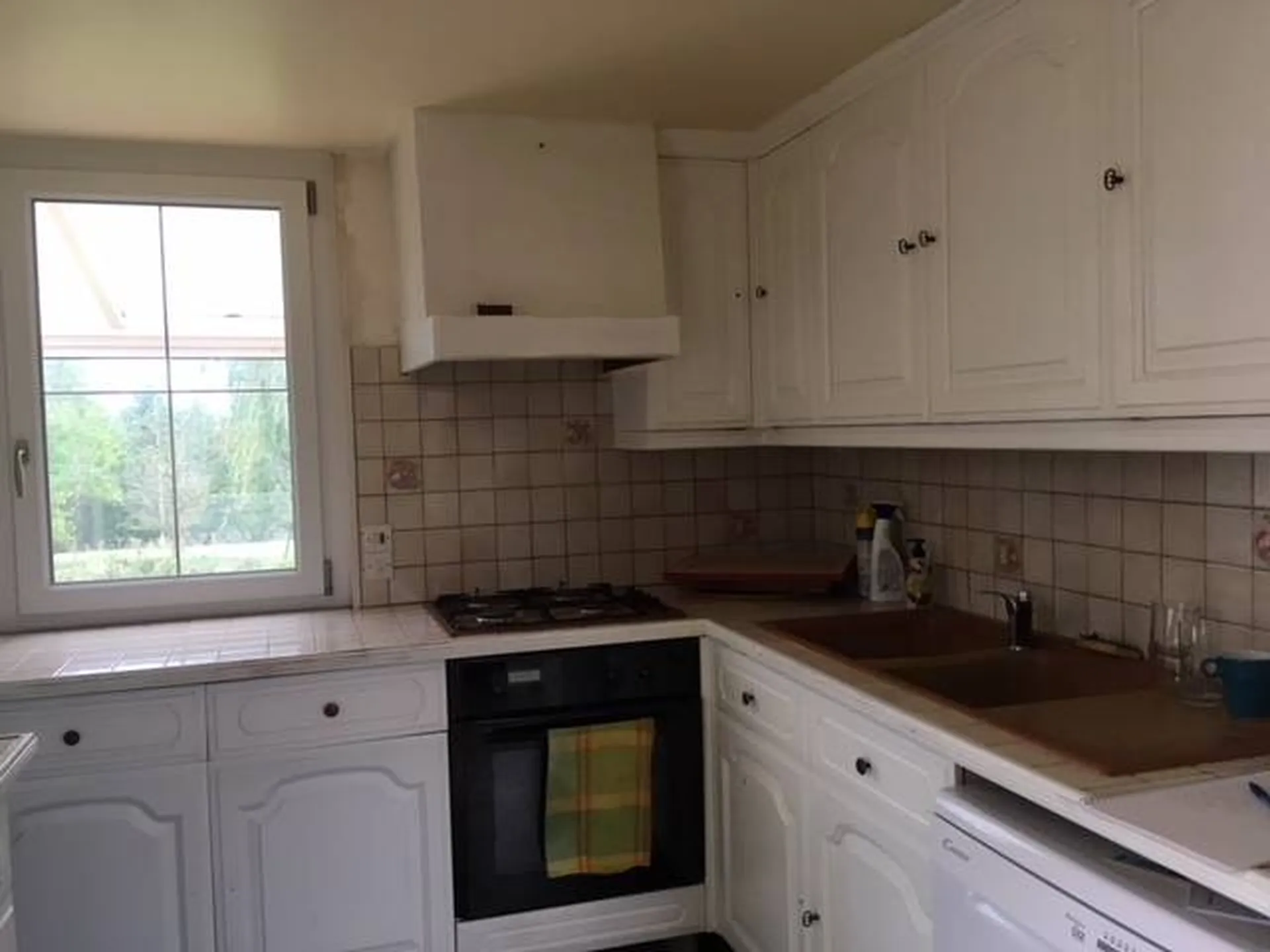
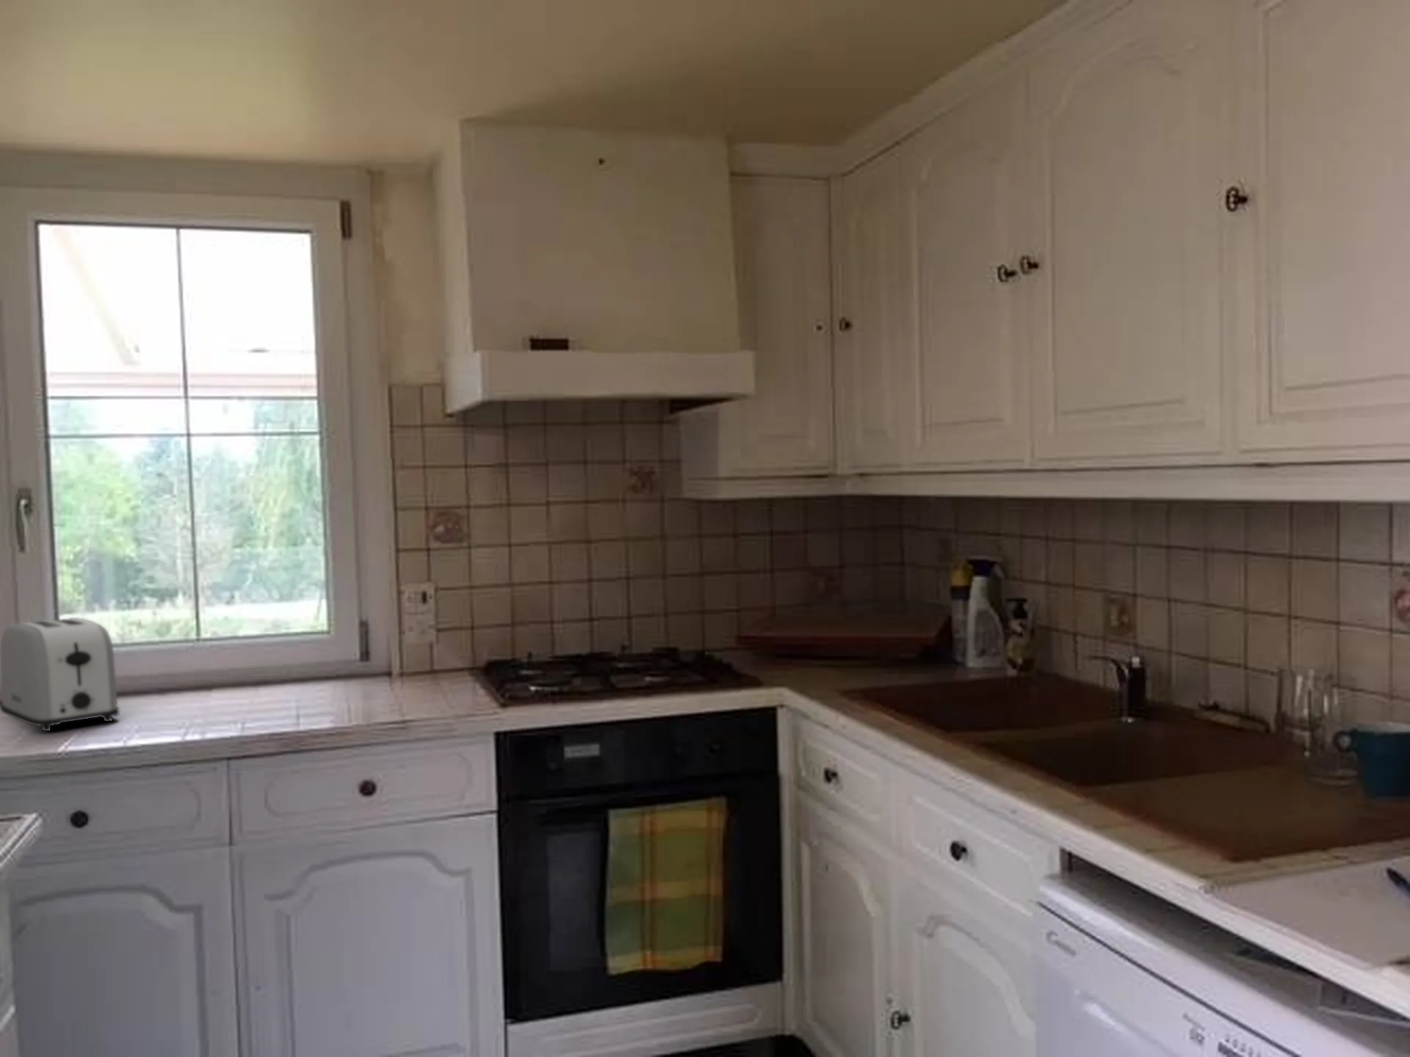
+ toaster [0,616,120,732]
